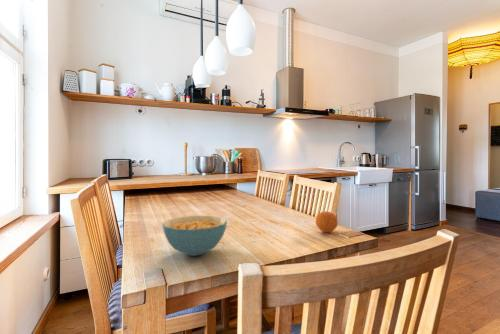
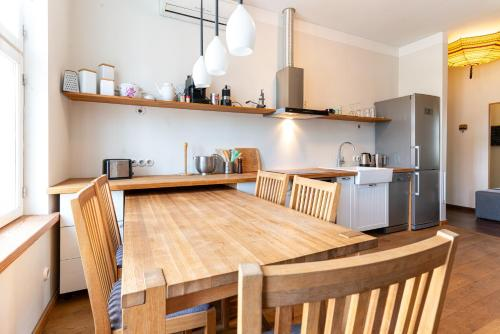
- fruit [315,210,339,233]
- cereal bowl [161,215,228,257]
